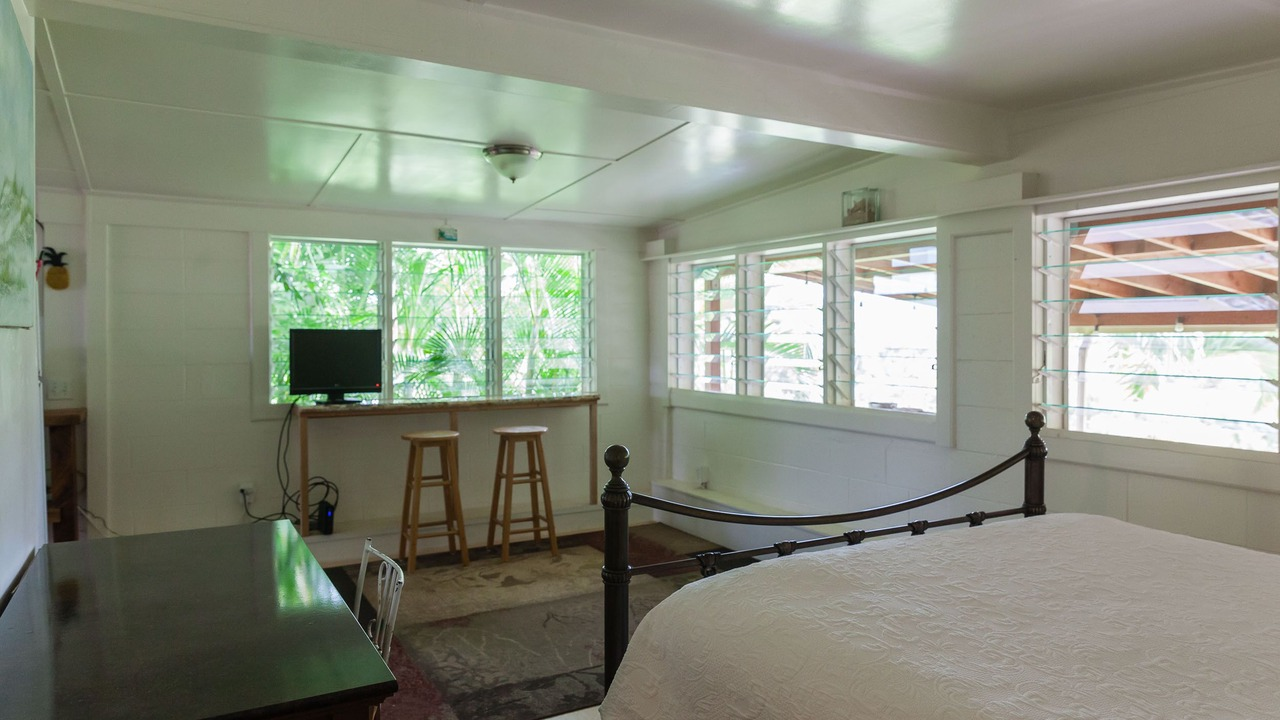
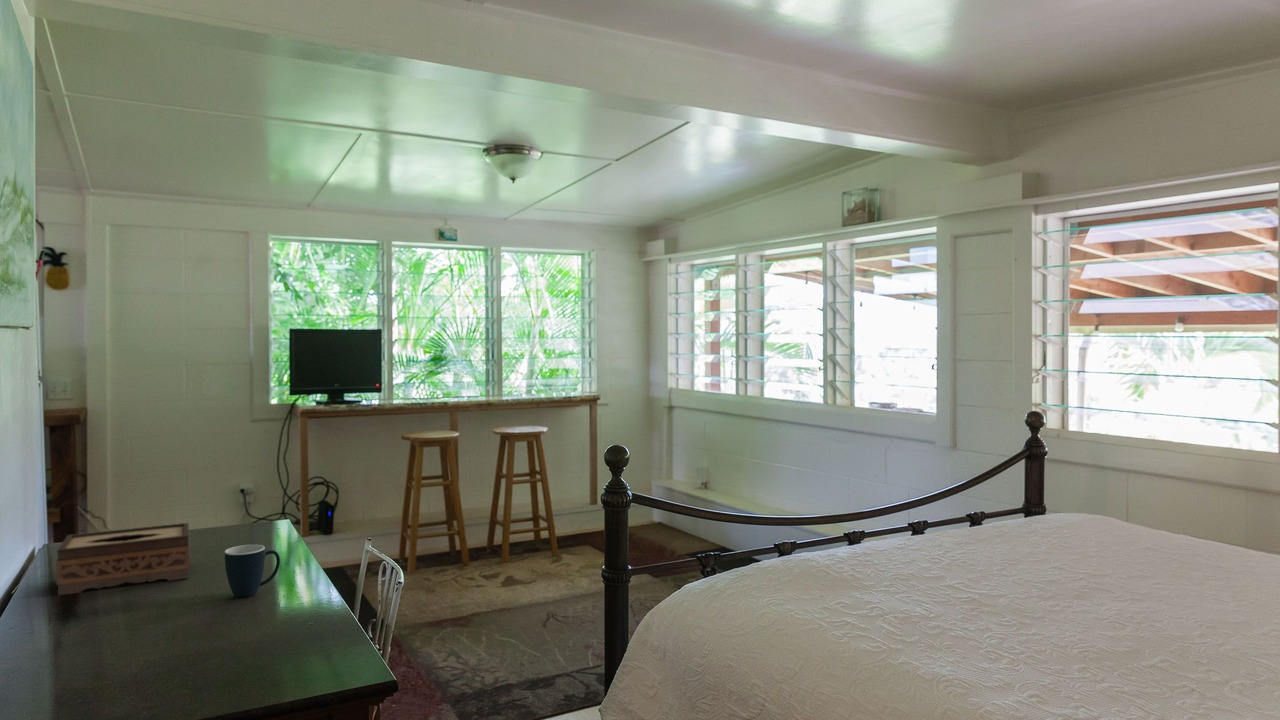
+ mug [224,544,281,598]
+ tissue box [55,522,191,596]
